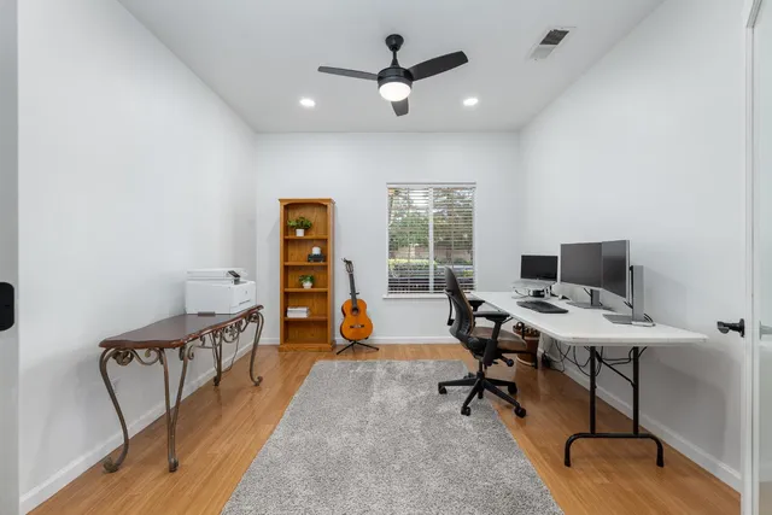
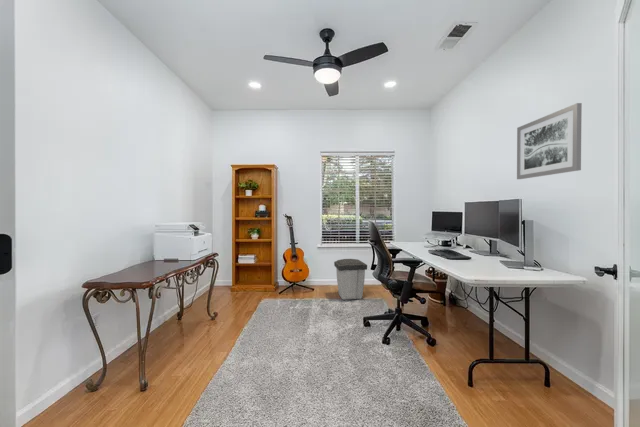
+ wall art [516,102,583,180]
+ trash can [333,258,368,301]
